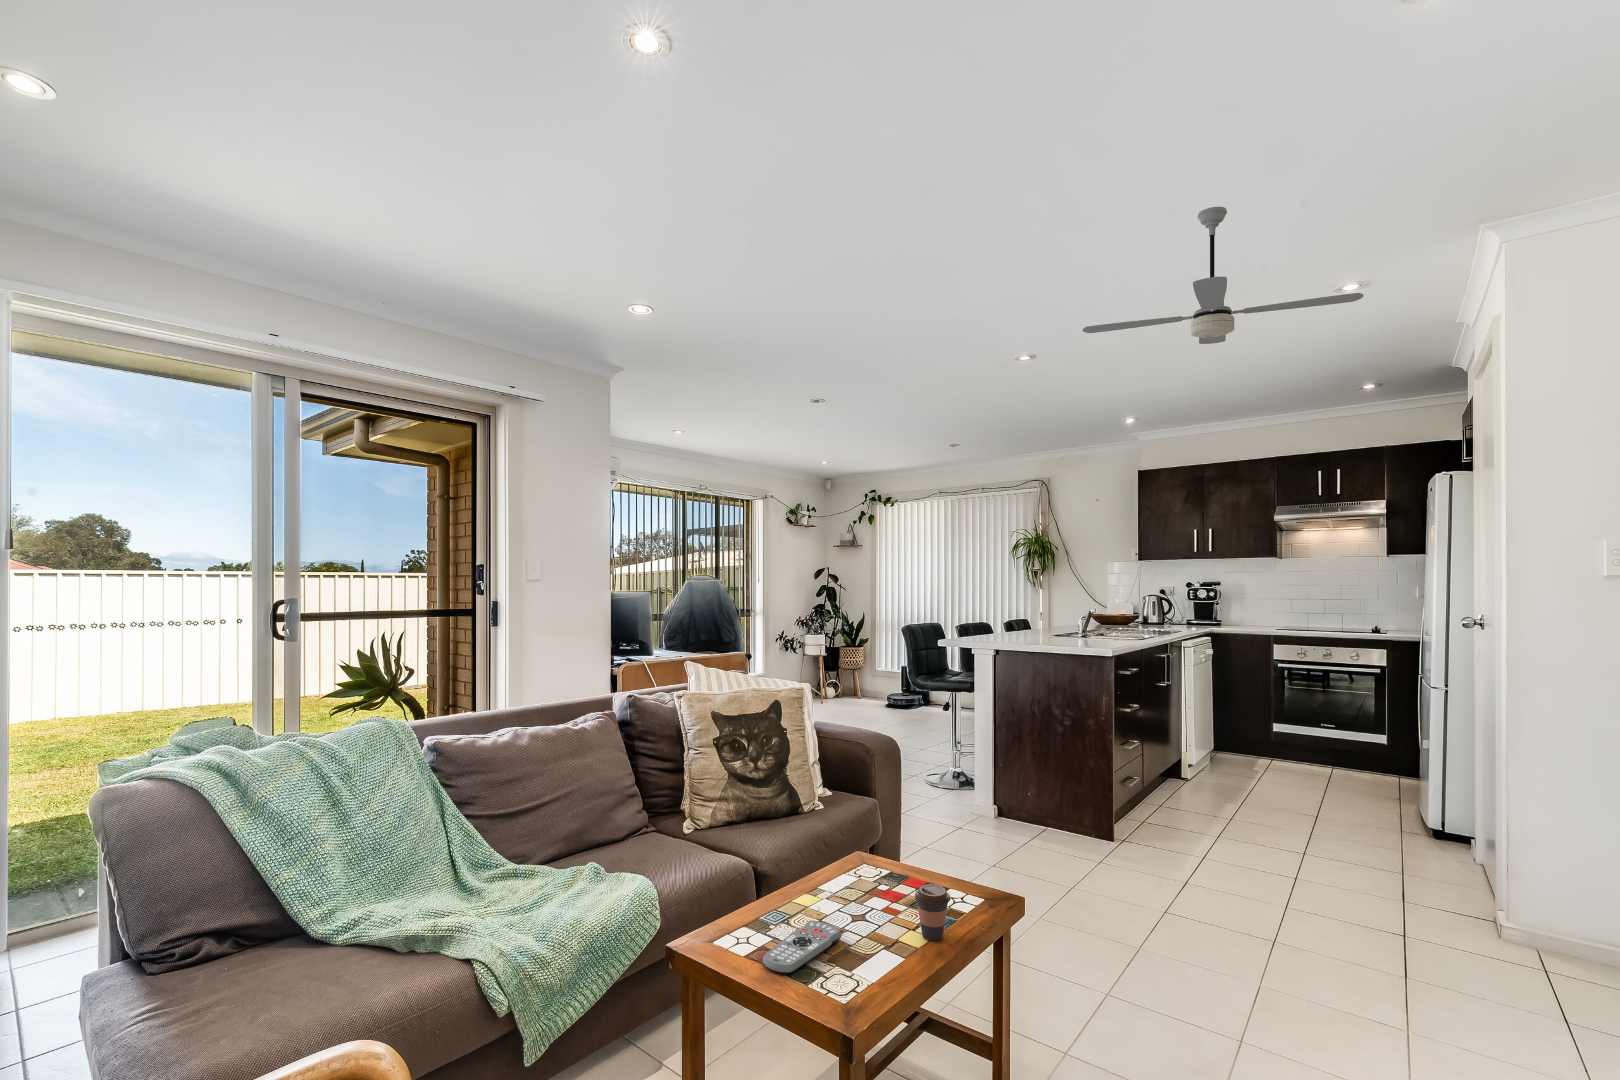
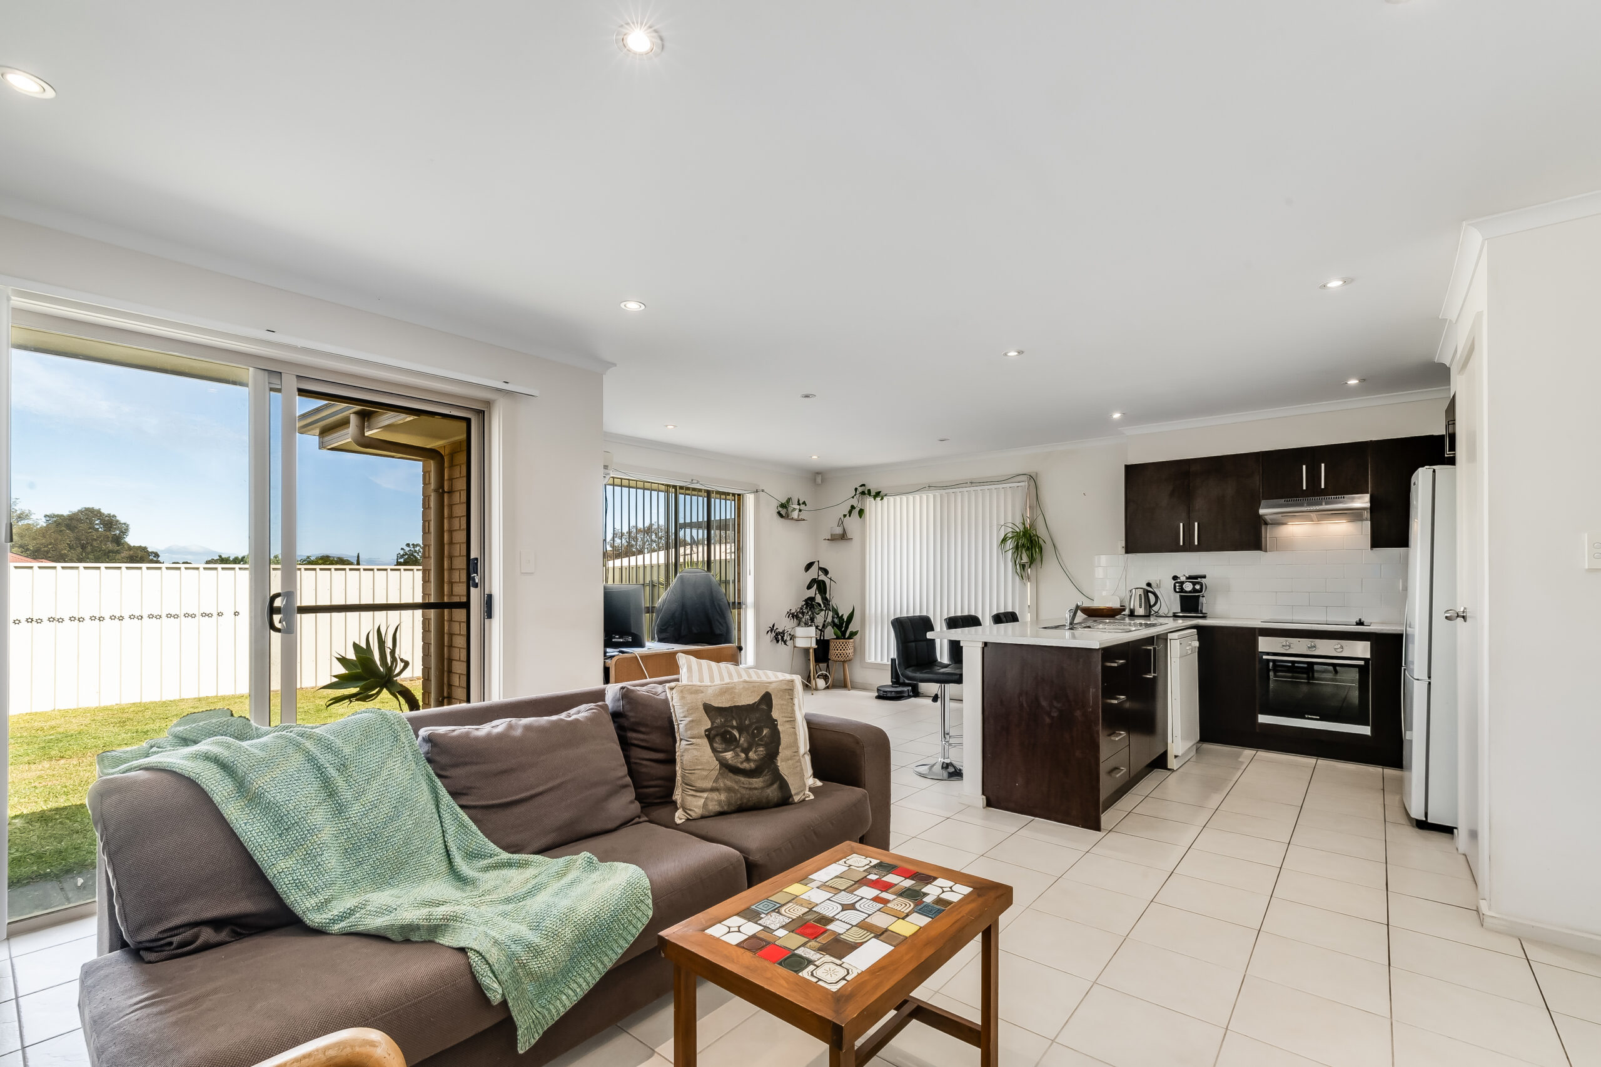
- ceiling fan [1082,206,1363,345]
- remote control [763,920,843,975]
- coffee cup [914,884,951,941]
